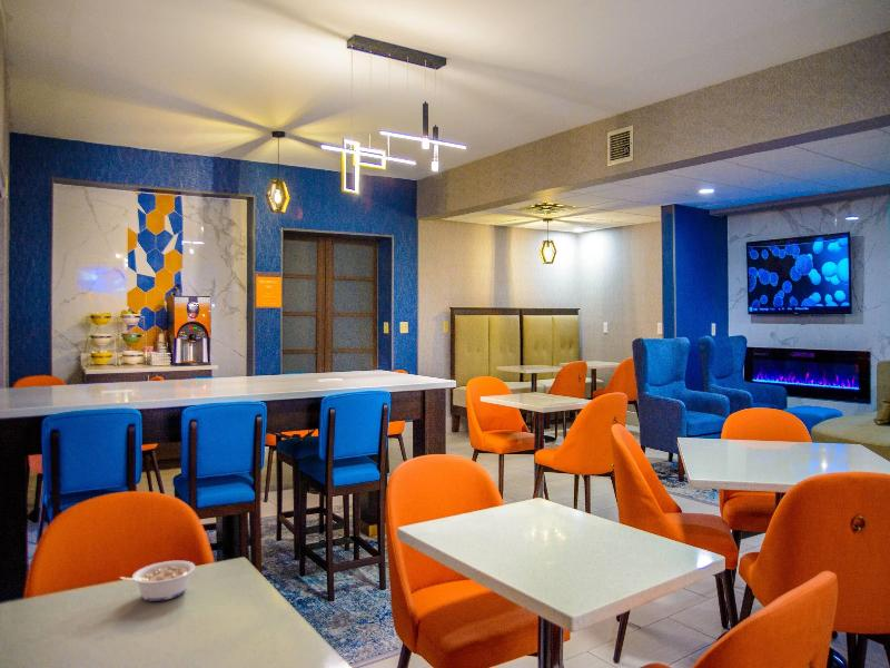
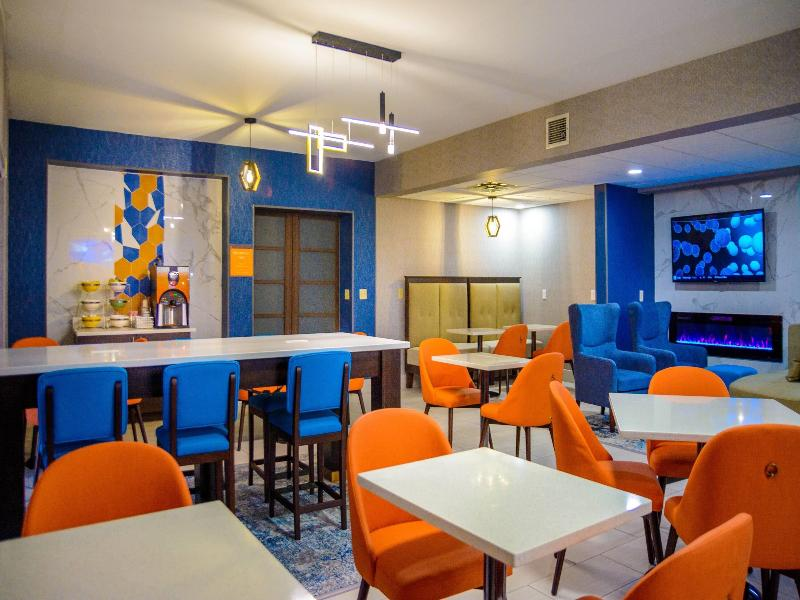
- legume [118,560,196,602]
